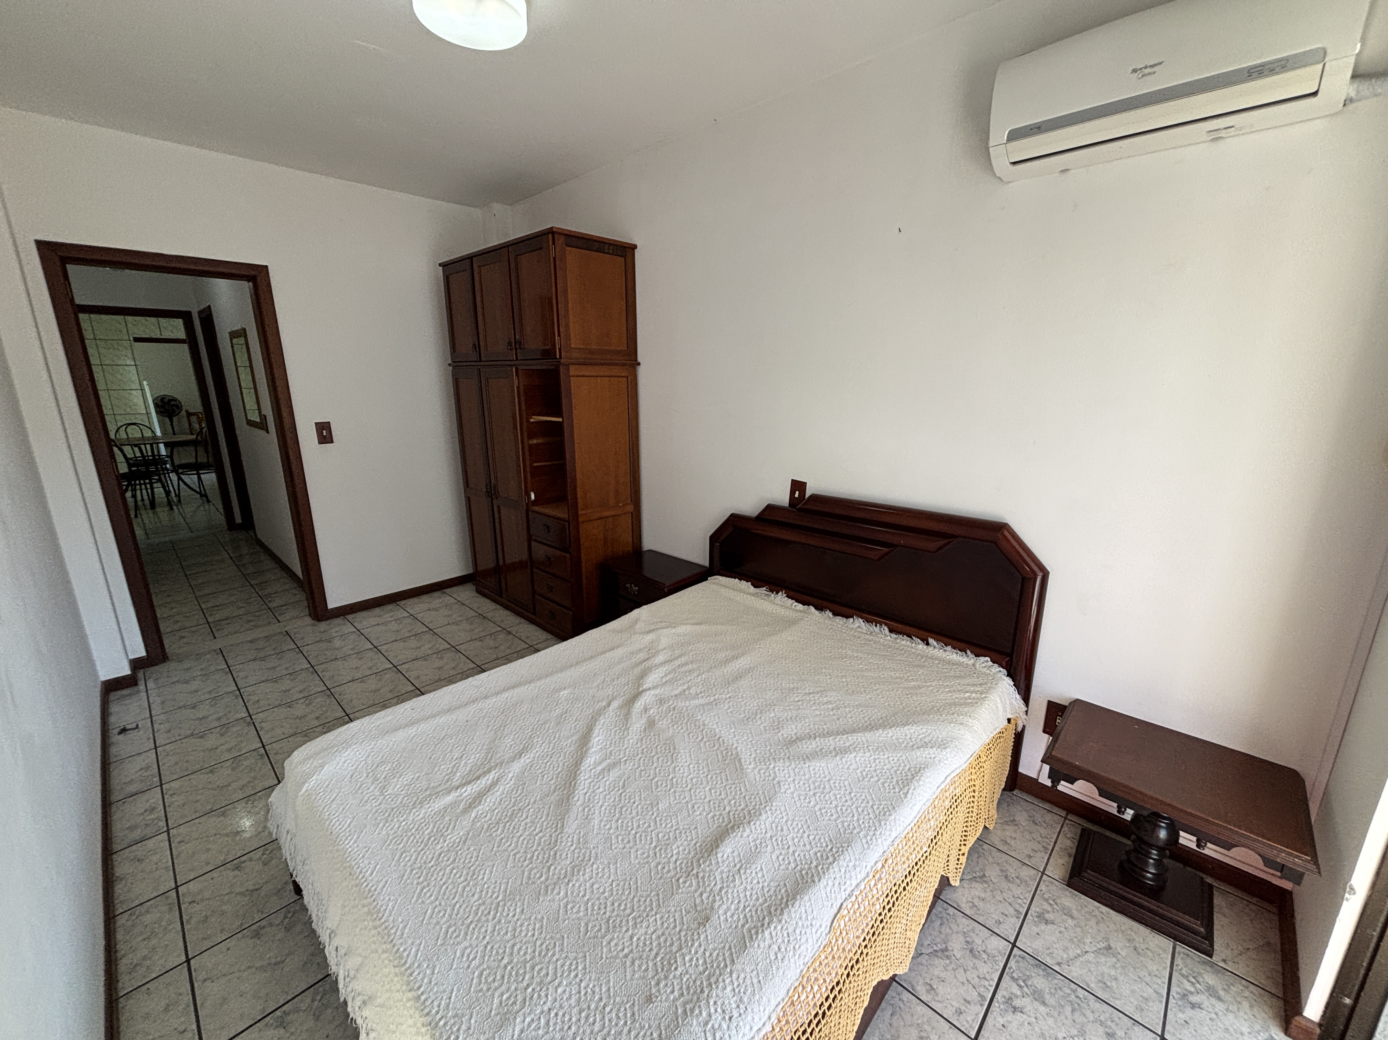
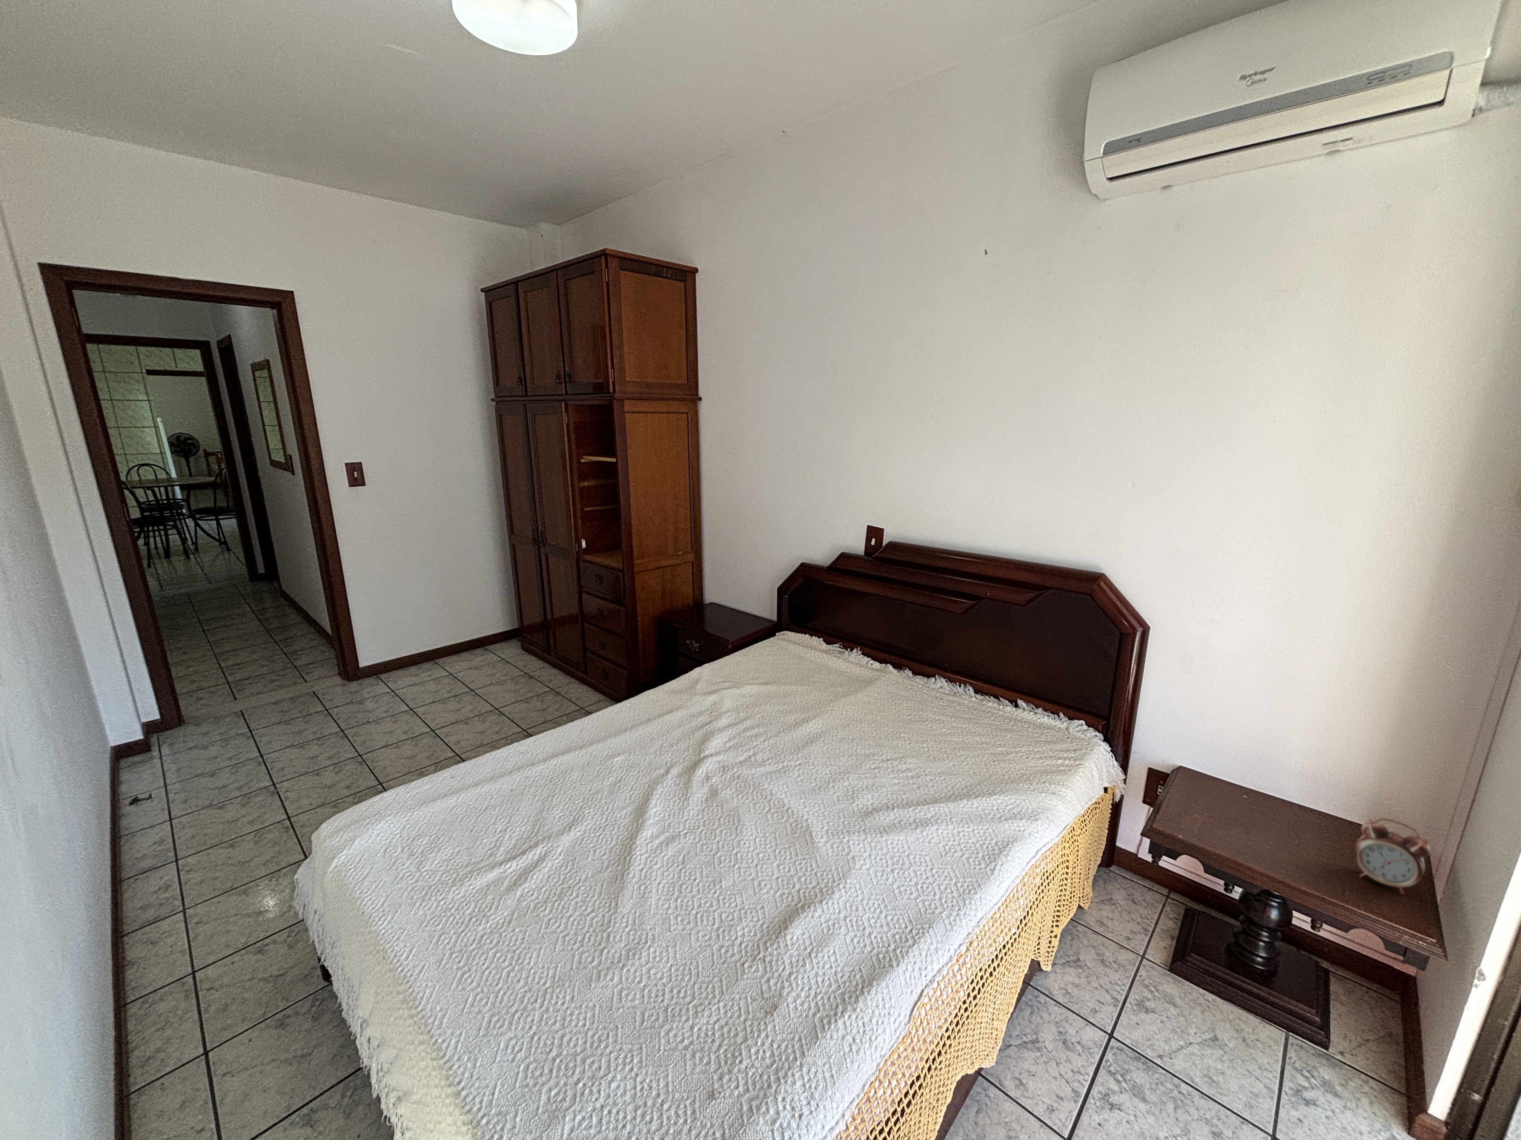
+ alarm clock [1355,818,1431,893]
